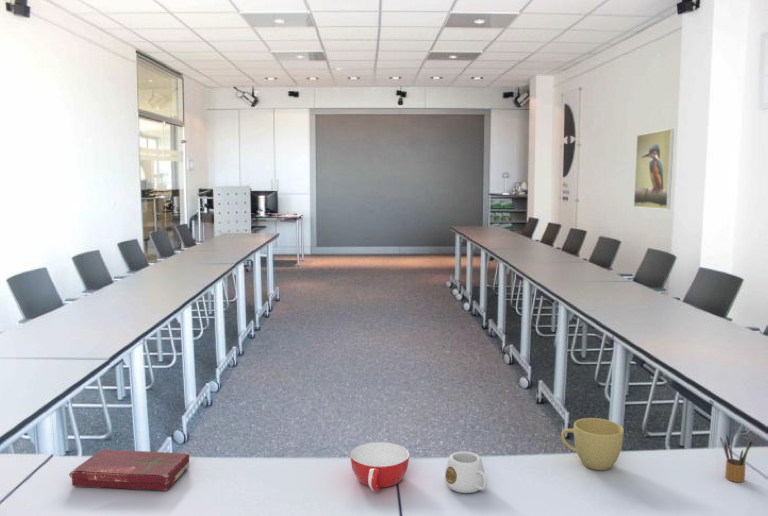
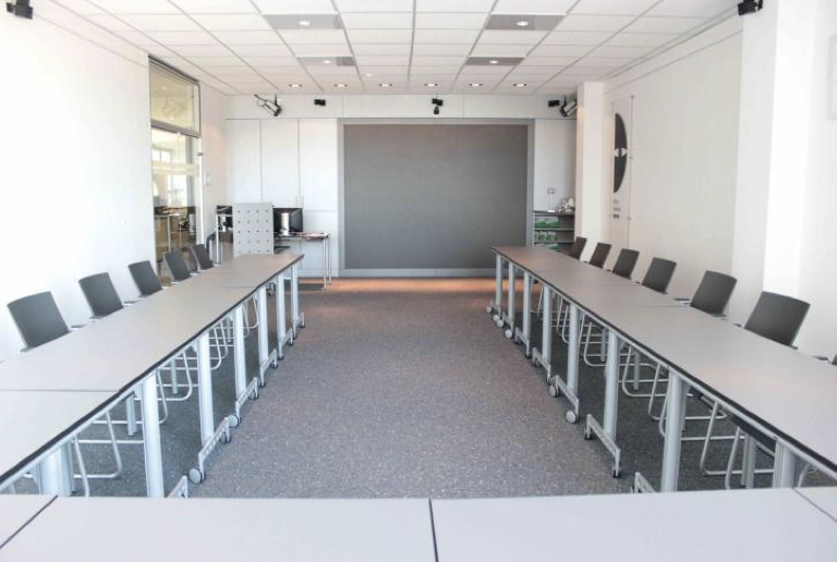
- pencil box [720,432,754,483]
- mug [444,450,488,494]
- cup [560,417,625,471]
- book [68,449,190,491]
- bowl [349,441,410,492]
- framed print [633,128,675,210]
